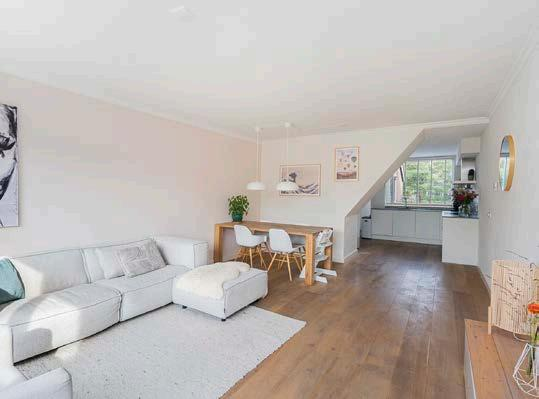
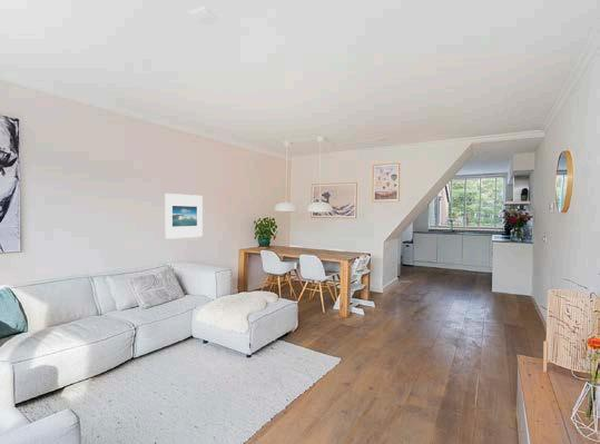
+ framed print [164,193,204,240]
